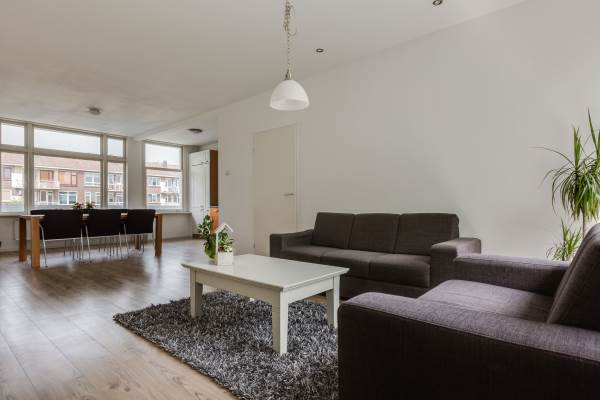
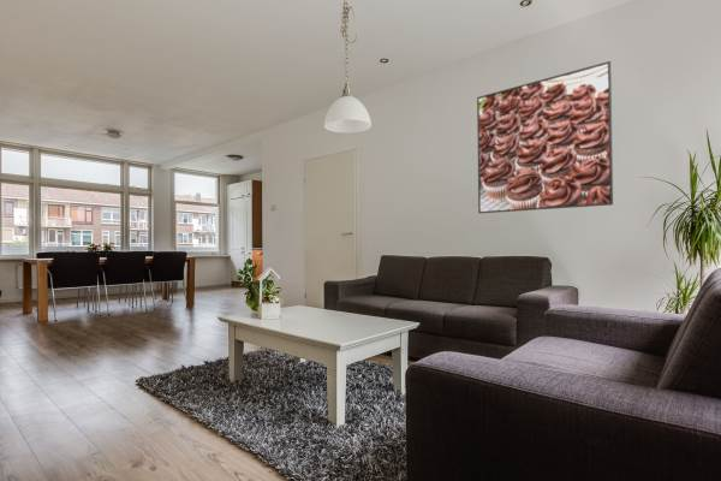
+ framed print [476,60,614,214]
